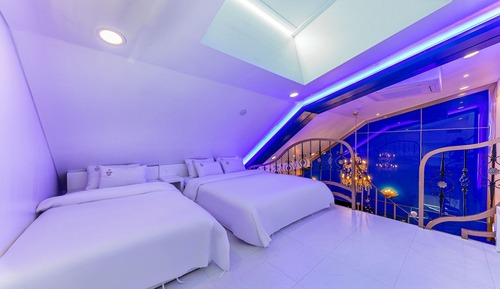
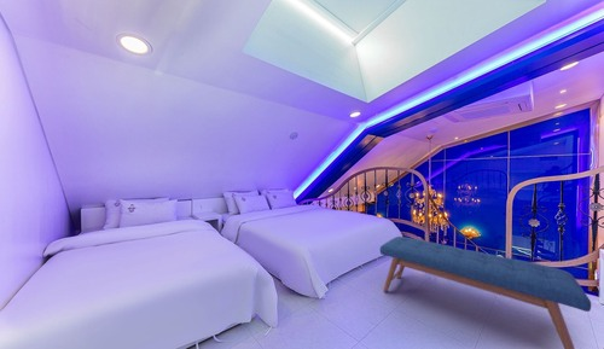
+ bench [379,235,592,349]
